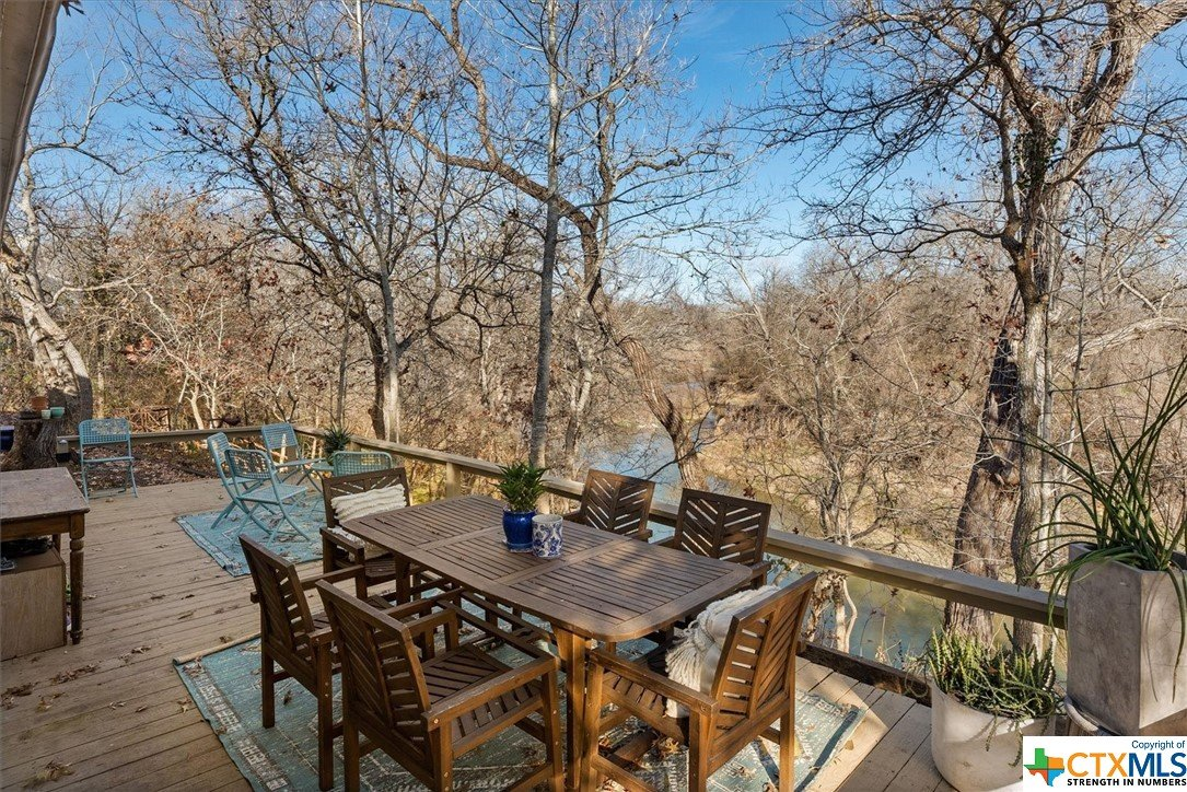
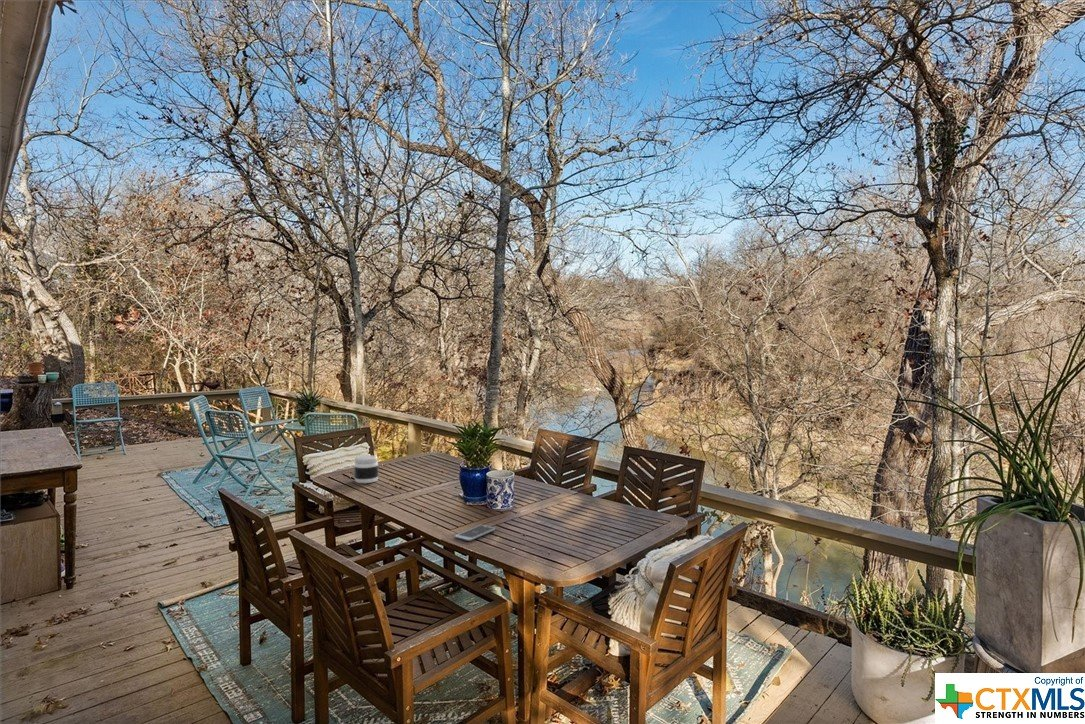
+ smartphone [454,524,496,542]
+ jar [353,454,379,484]
